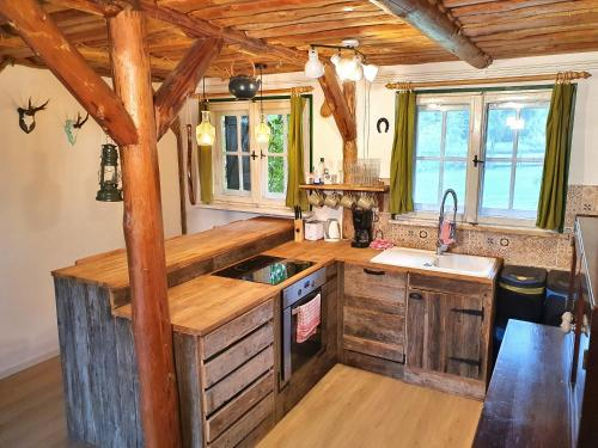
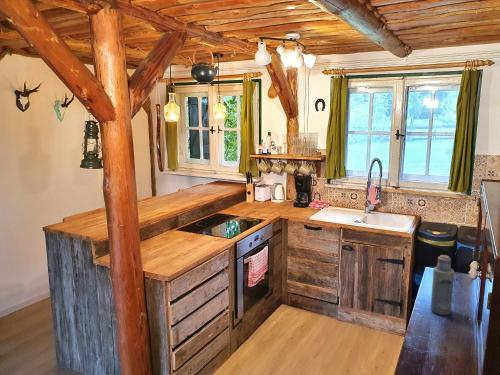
+ bottle [430,254,455,316]
